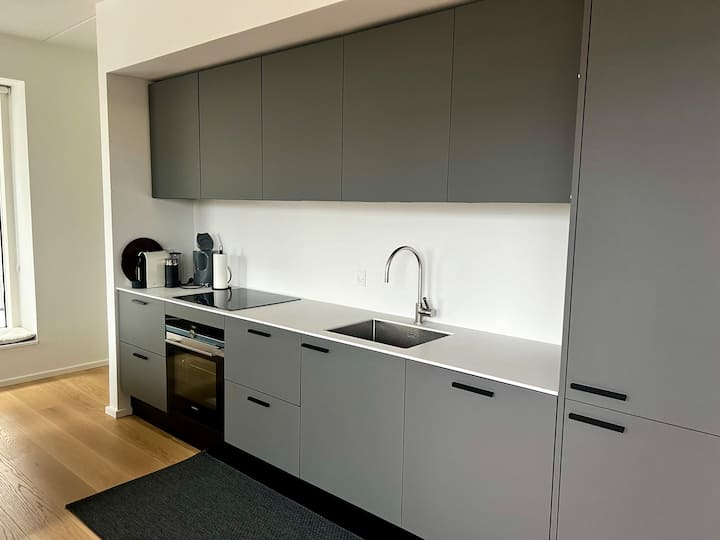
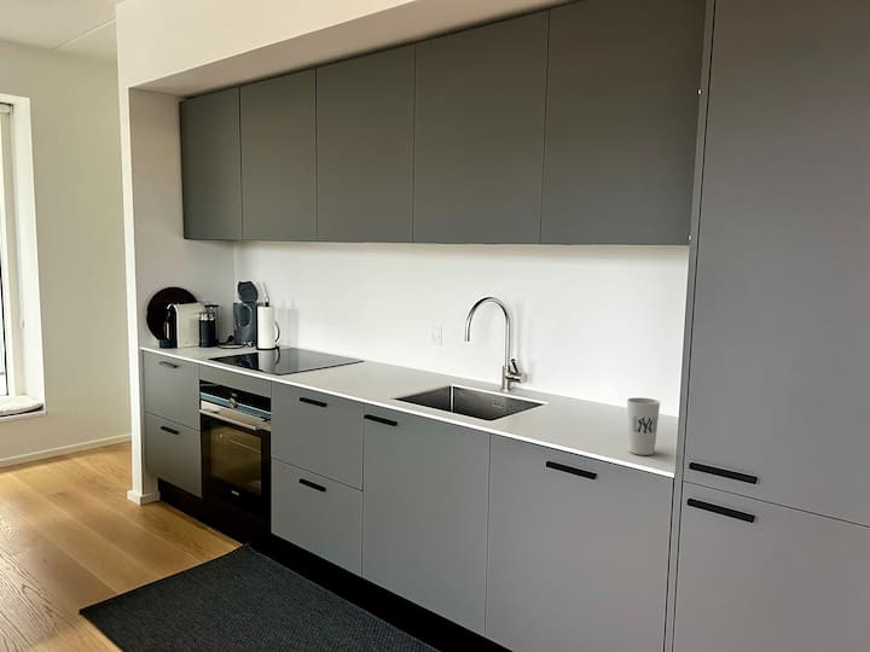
+ cup [626,396,661,456]
